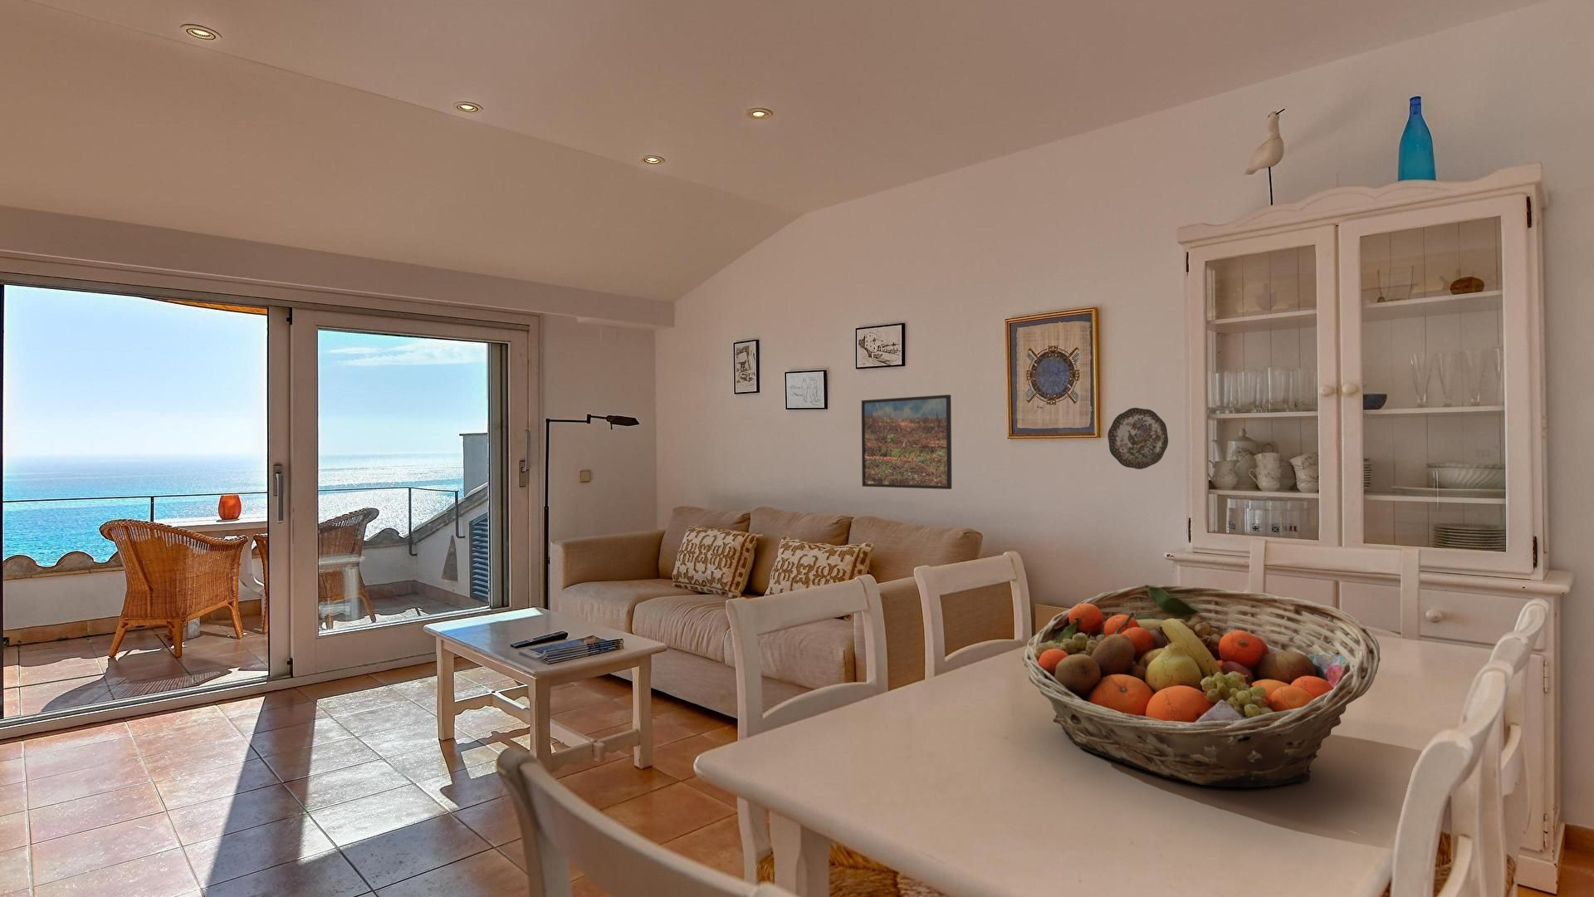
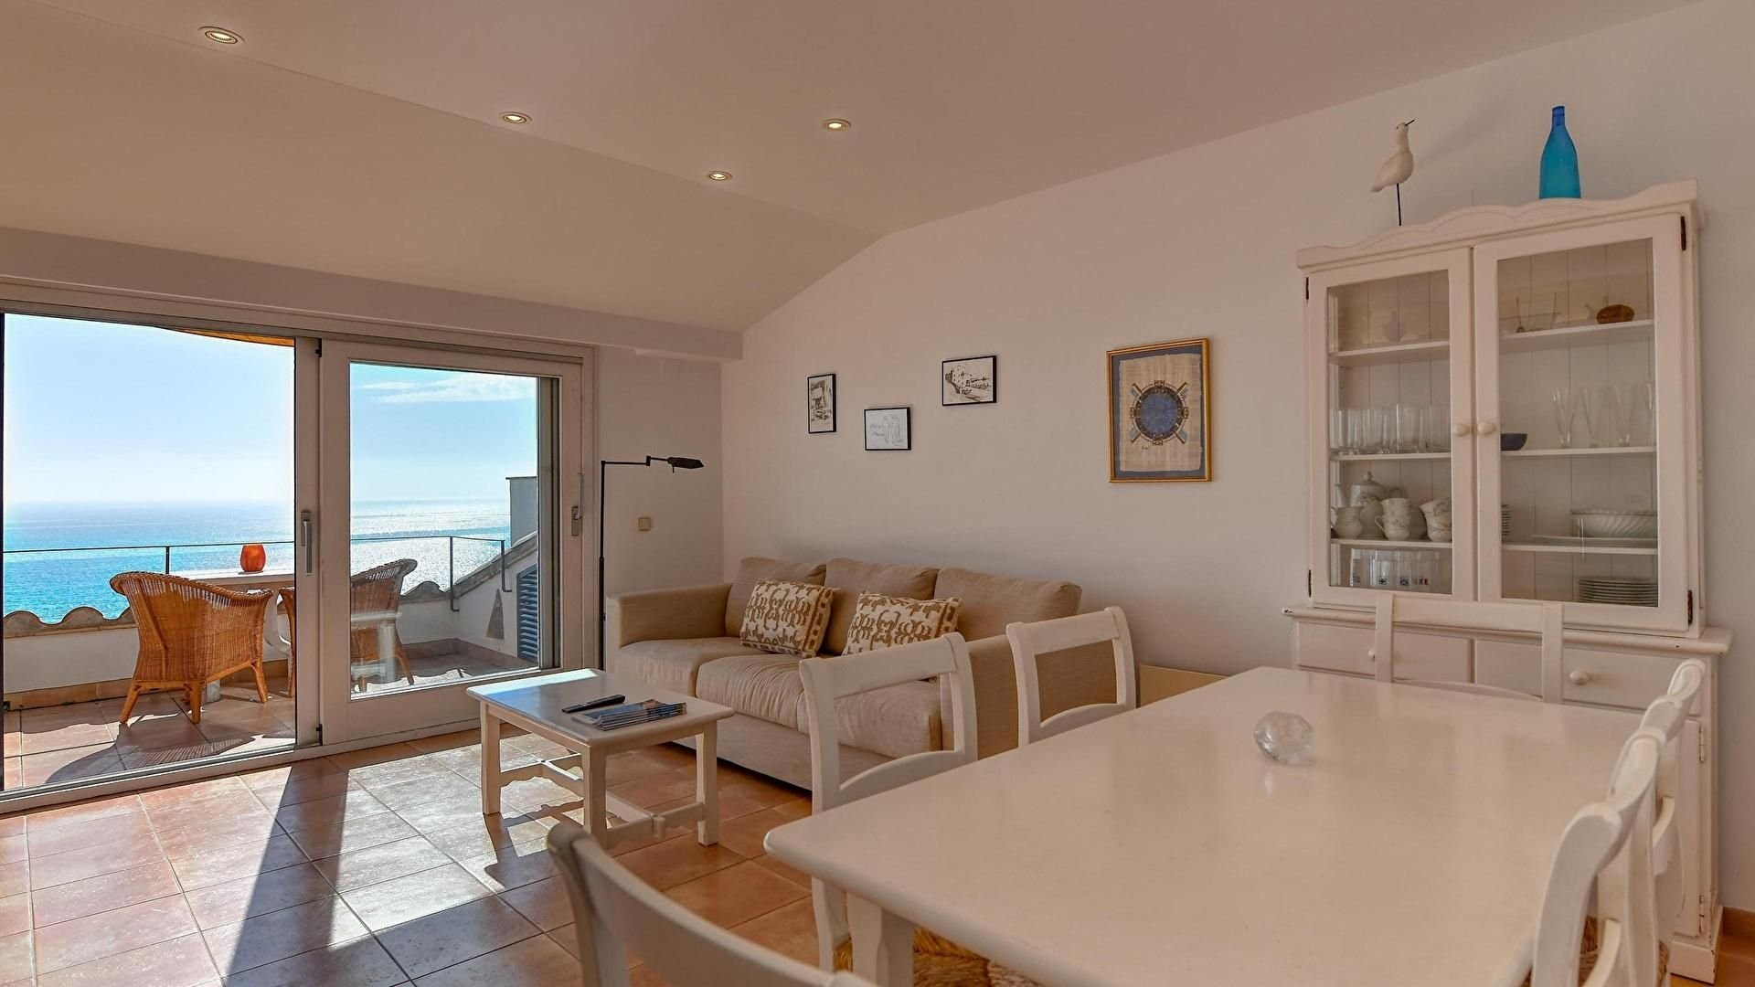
- decorative plate [1107,407,1169,470]
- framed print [860,393,952,490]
- fruit basket [1021,584,1381,789]
